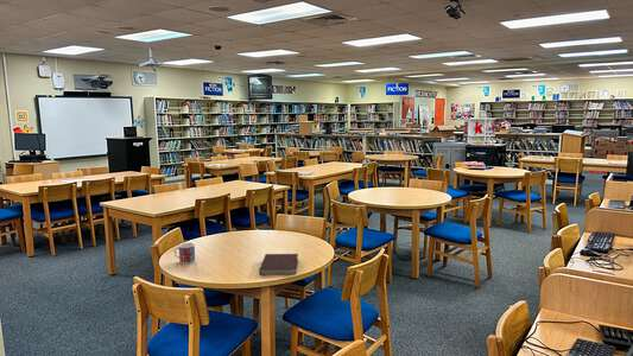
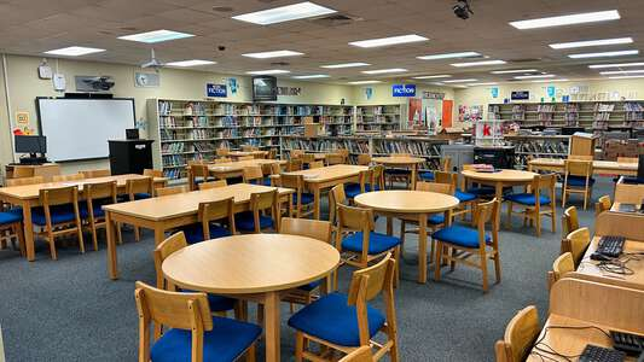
- notebook [258,253,299,276]
- mug [173,242,196,265]
